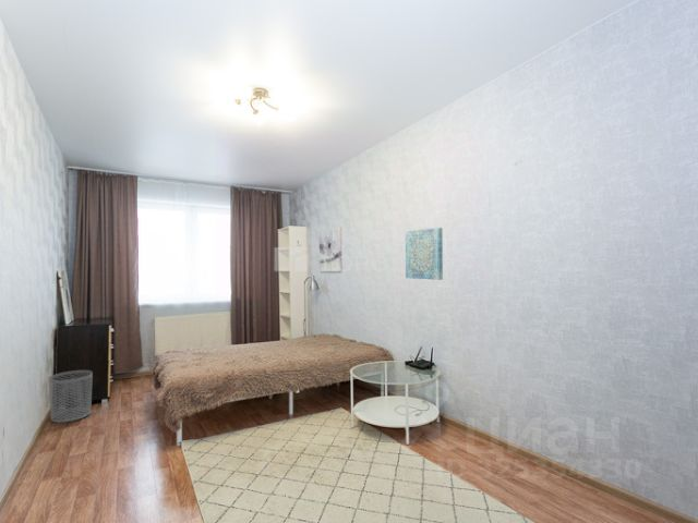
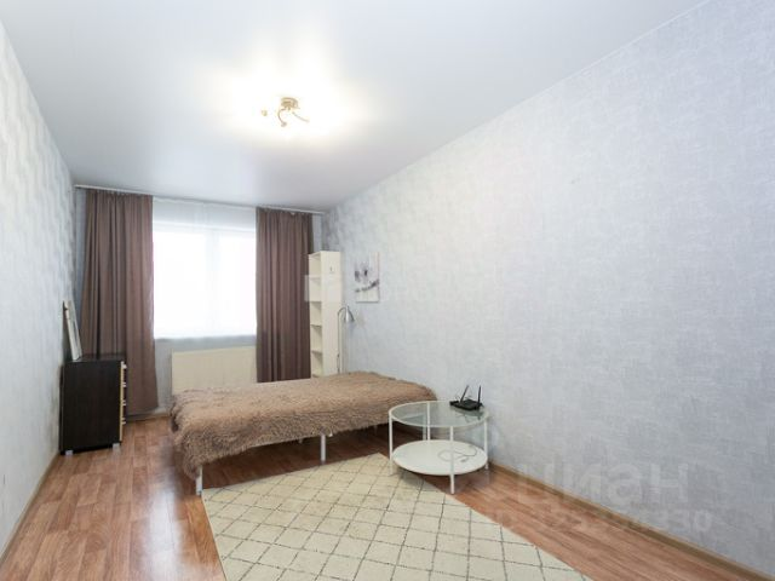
- wall art [405,227,444,281]
- waste bin [48,369,94,424]
